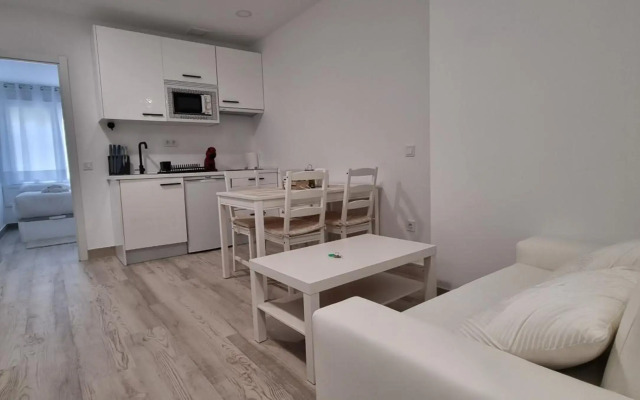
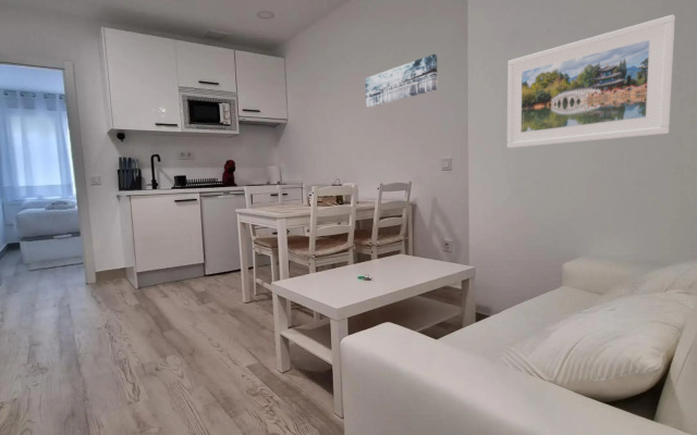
+ wall art [365,53,438,109]
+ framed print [506,14,676,149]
